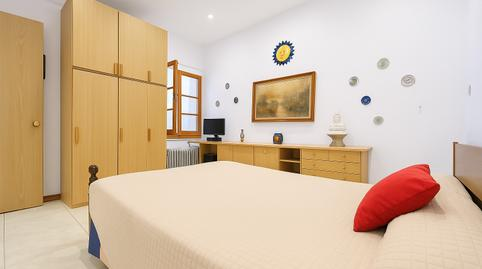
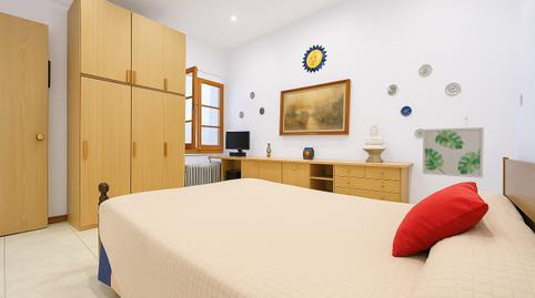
+ wall art [422,126,485,179]
